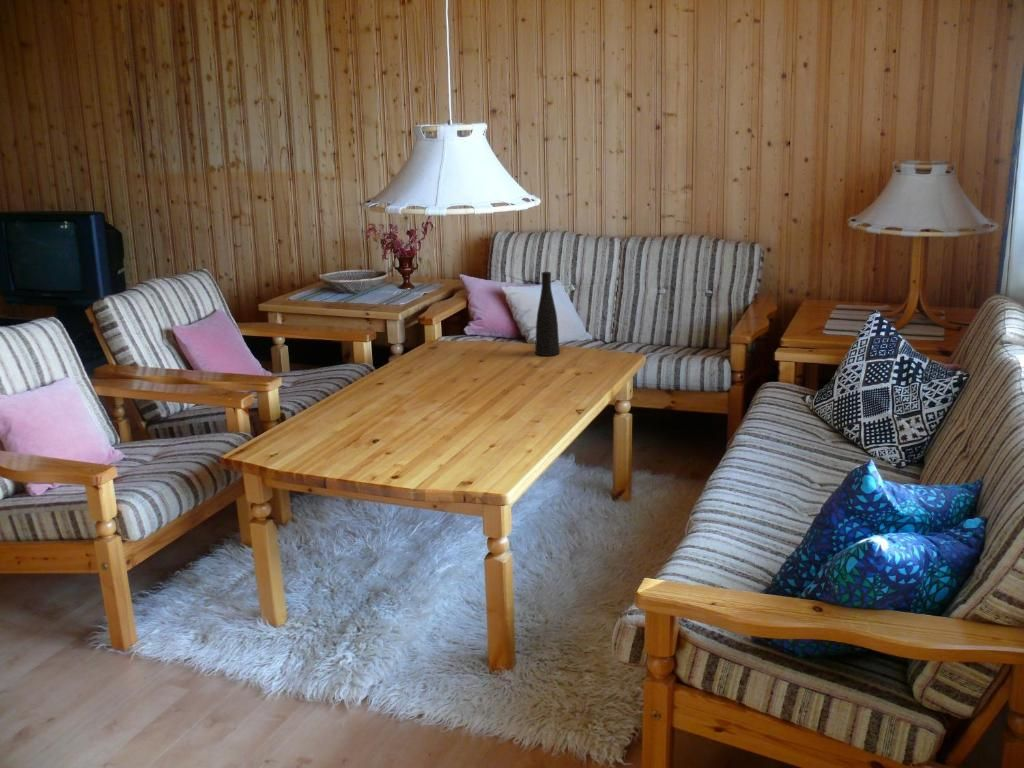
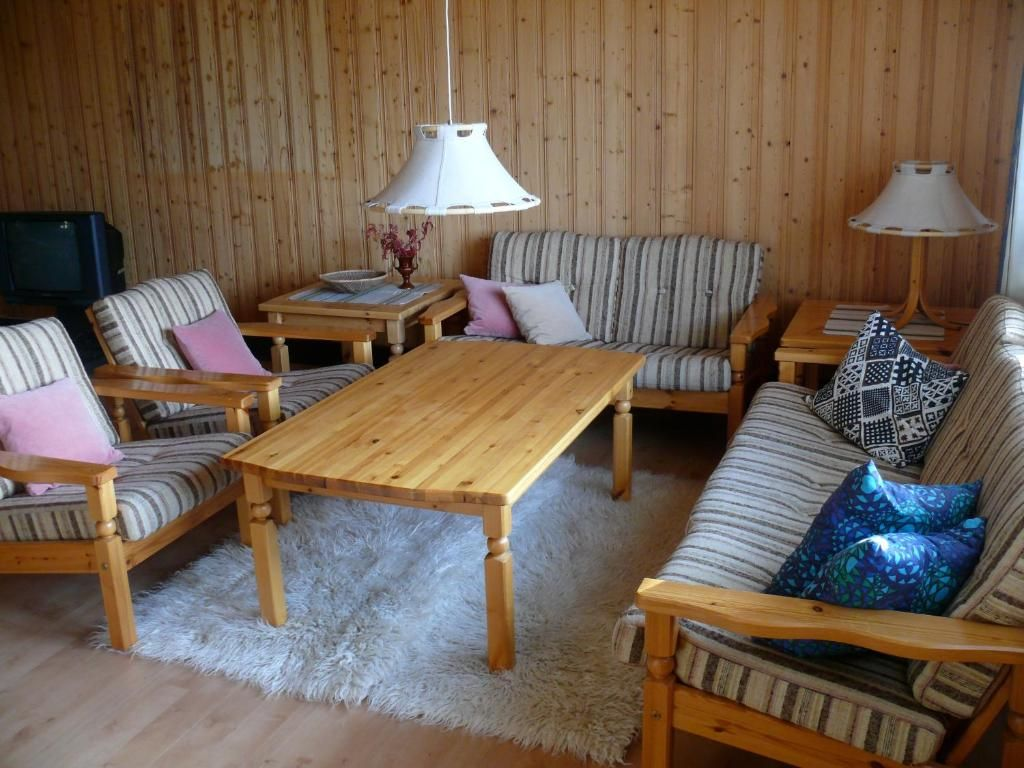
- vase [534,271,561,357]
